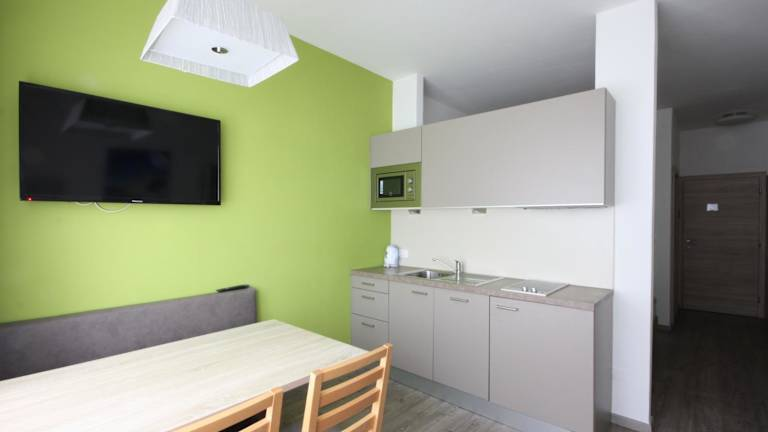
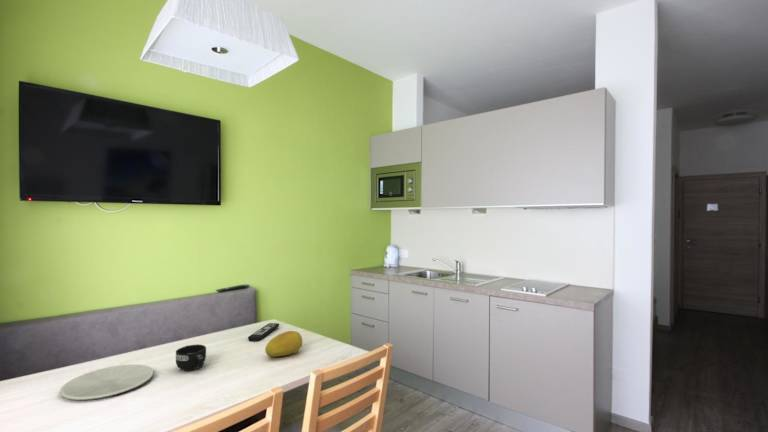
+ remote control [247,322,280,342]
+ mug [175,343,207,372]
+ fruit [264,330,303,358]
+ plate [59,364,155,401]
